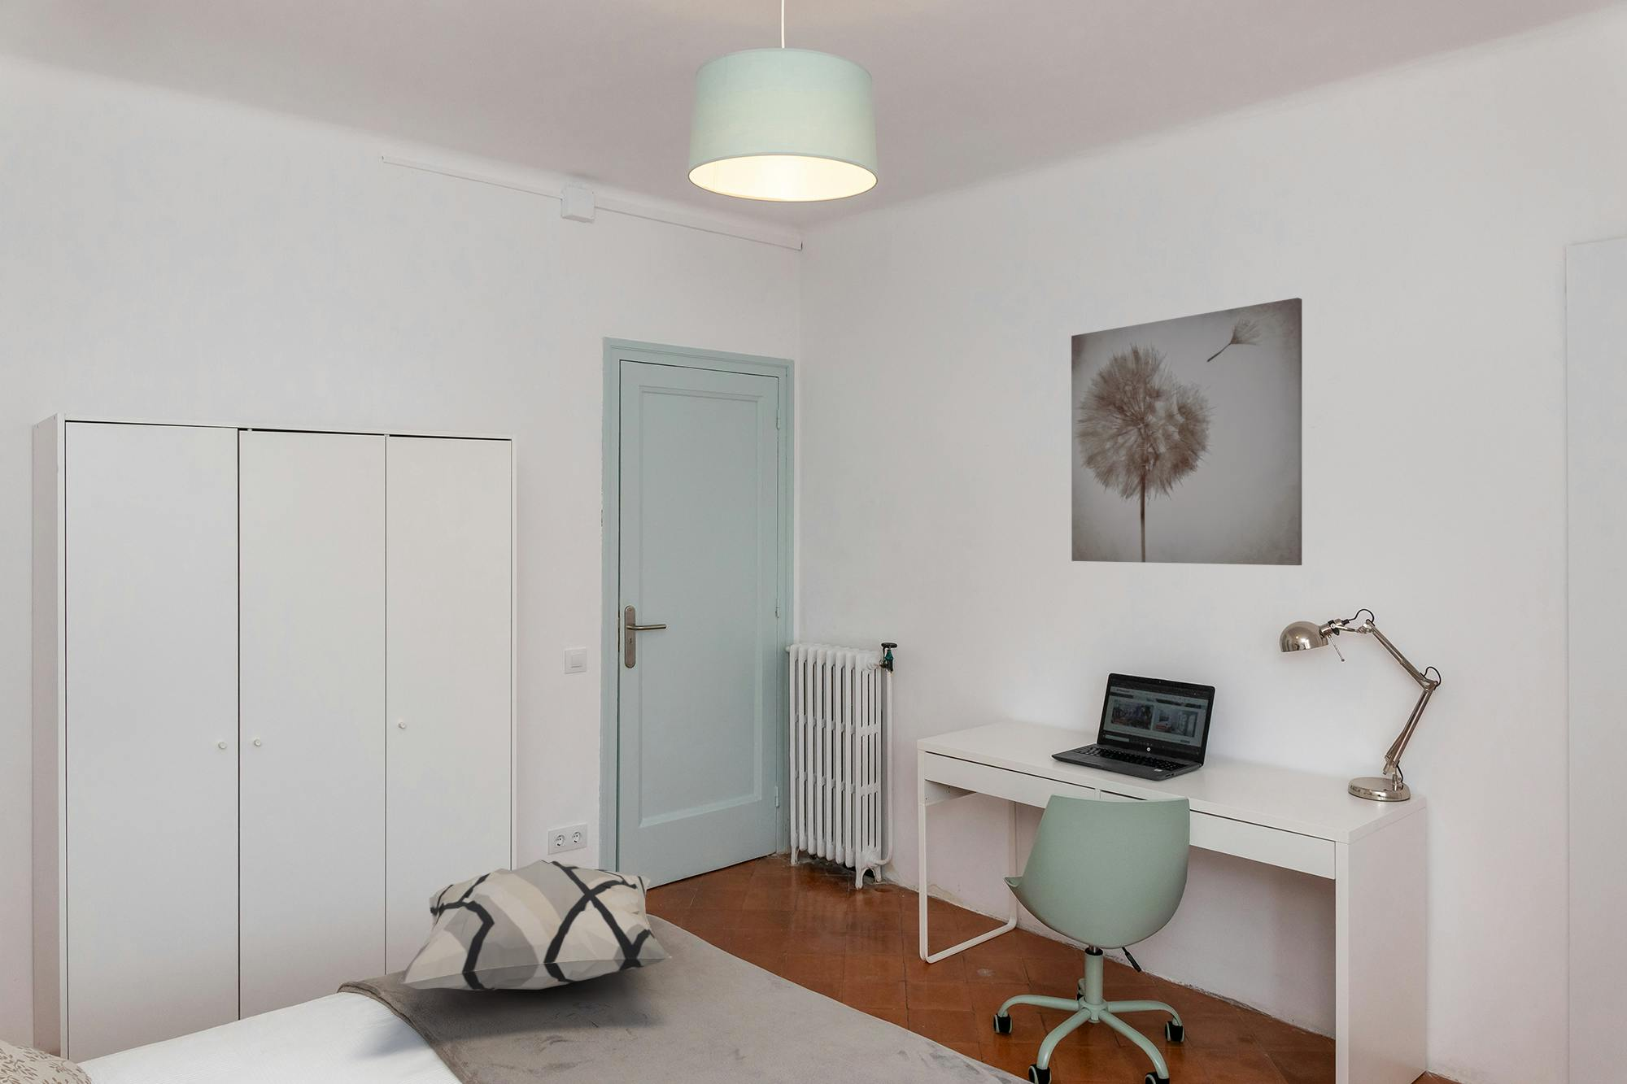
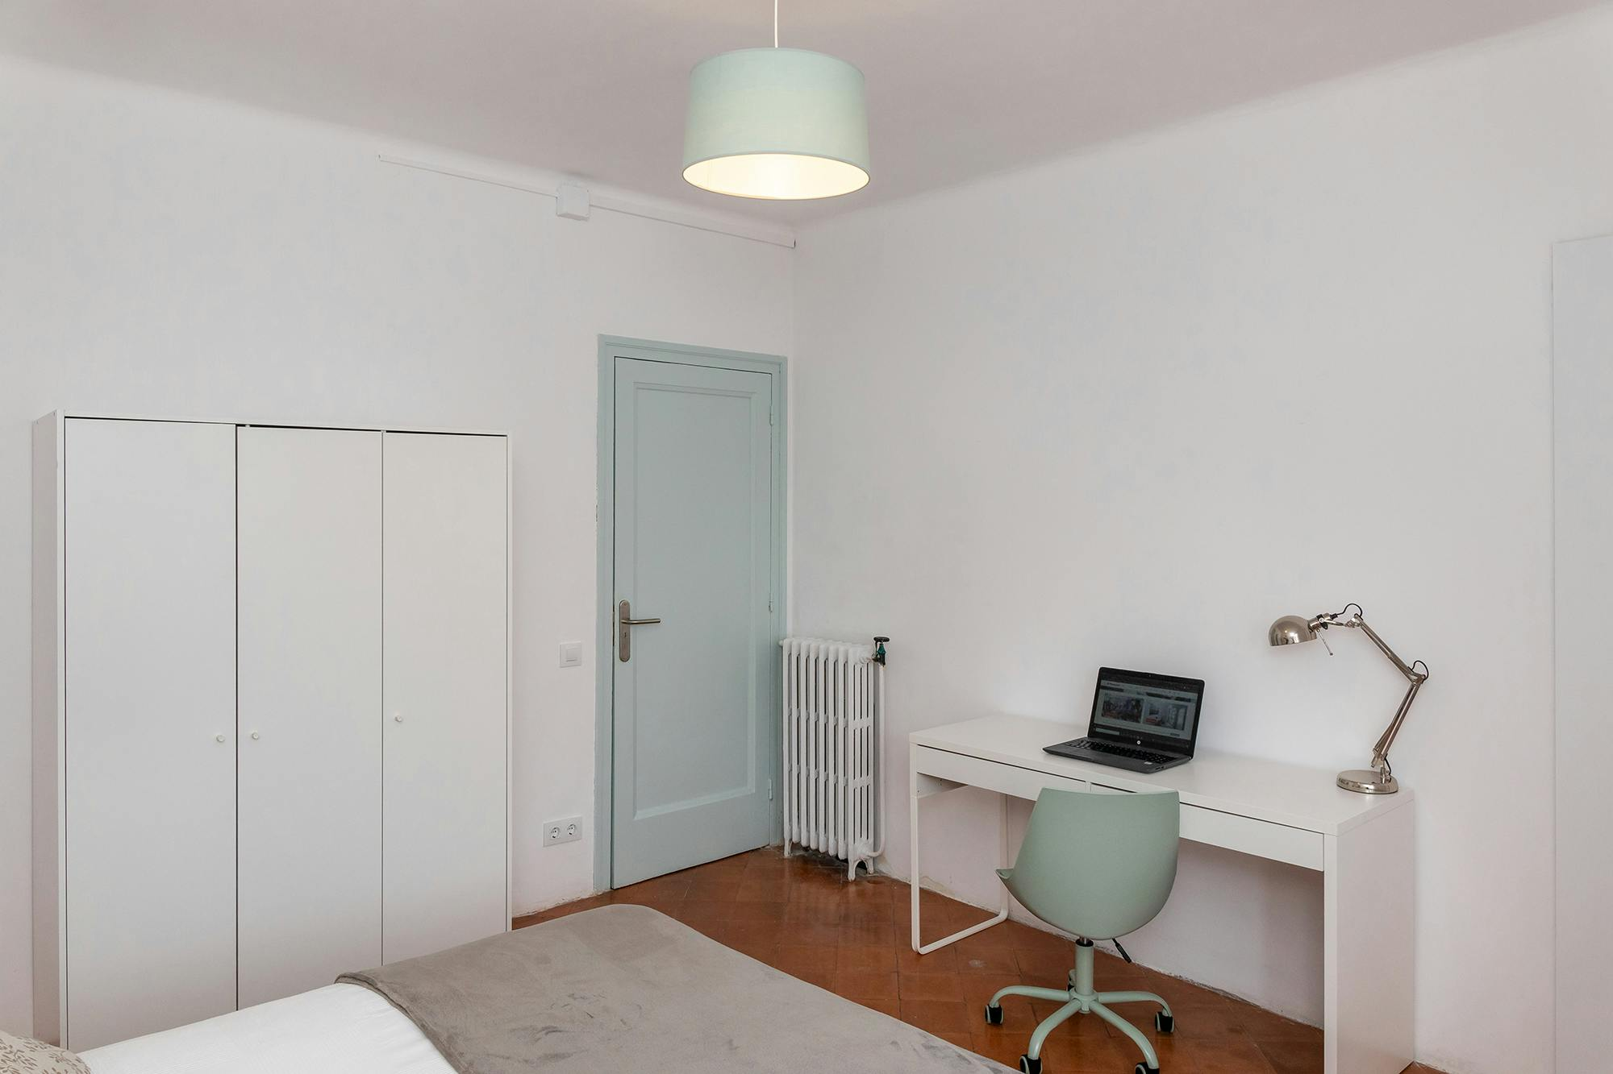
- decorative pillow [397,859,673,991]
- wall art [1071,296,1303,566]
